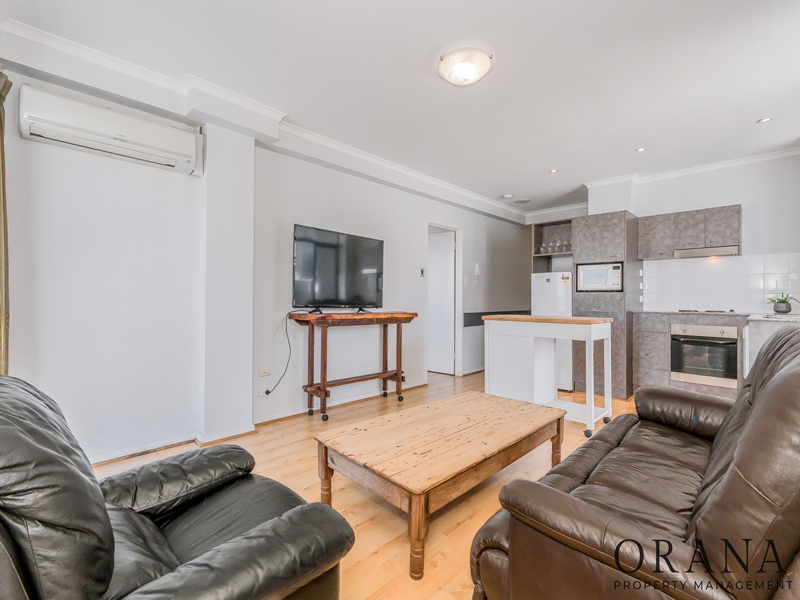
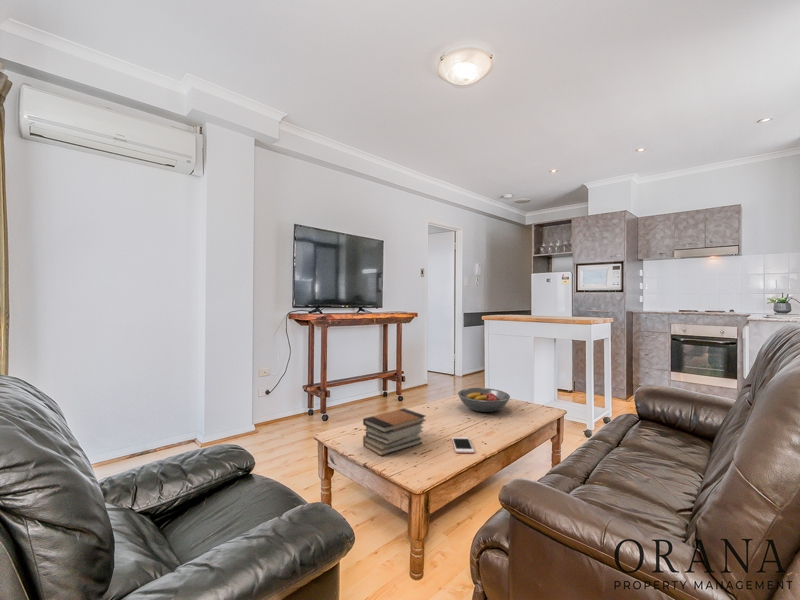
+ book stack [362,407,427,457]
+ fruit bowl [457,387,511,413]
+ cell phone [451,436,475,454]
